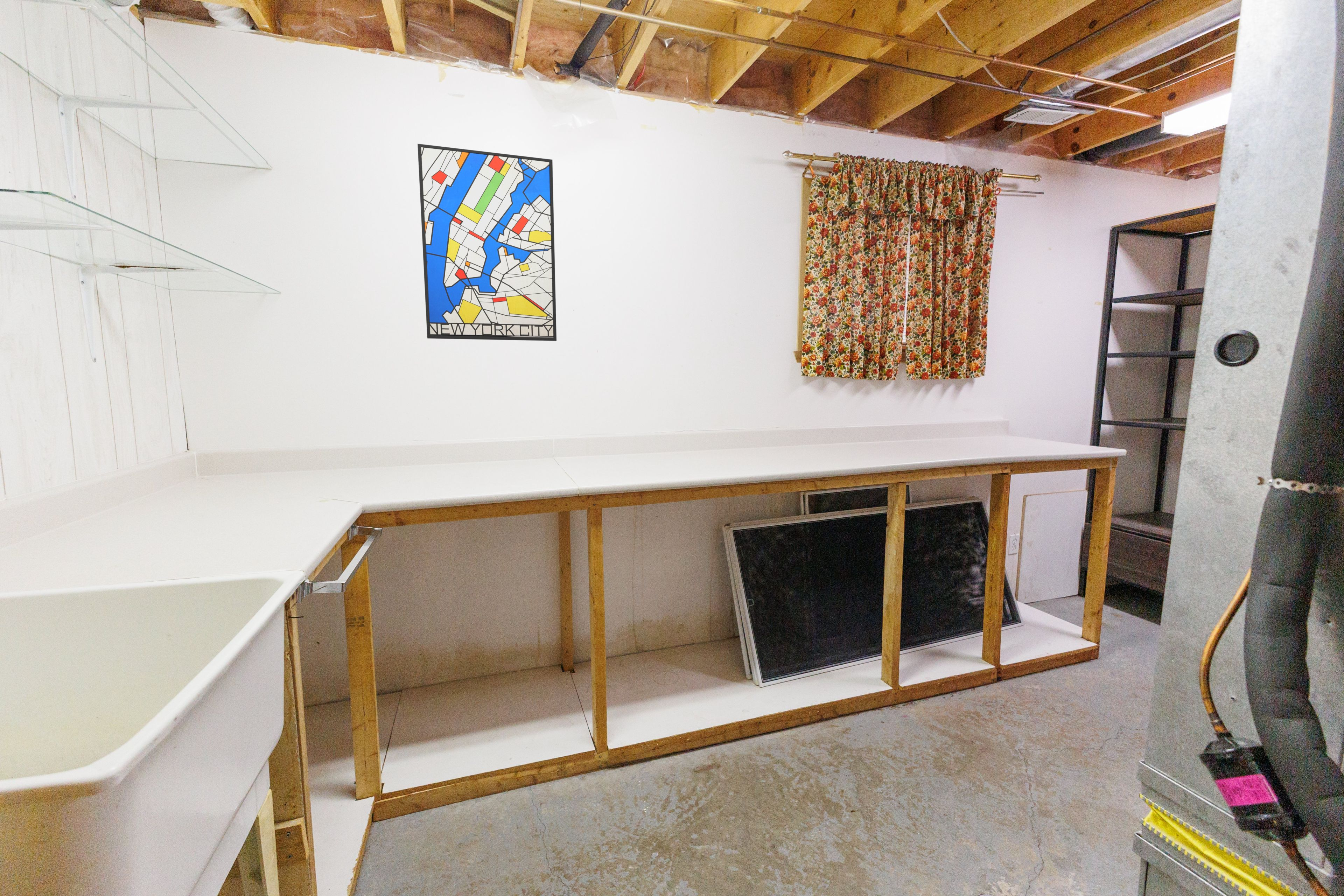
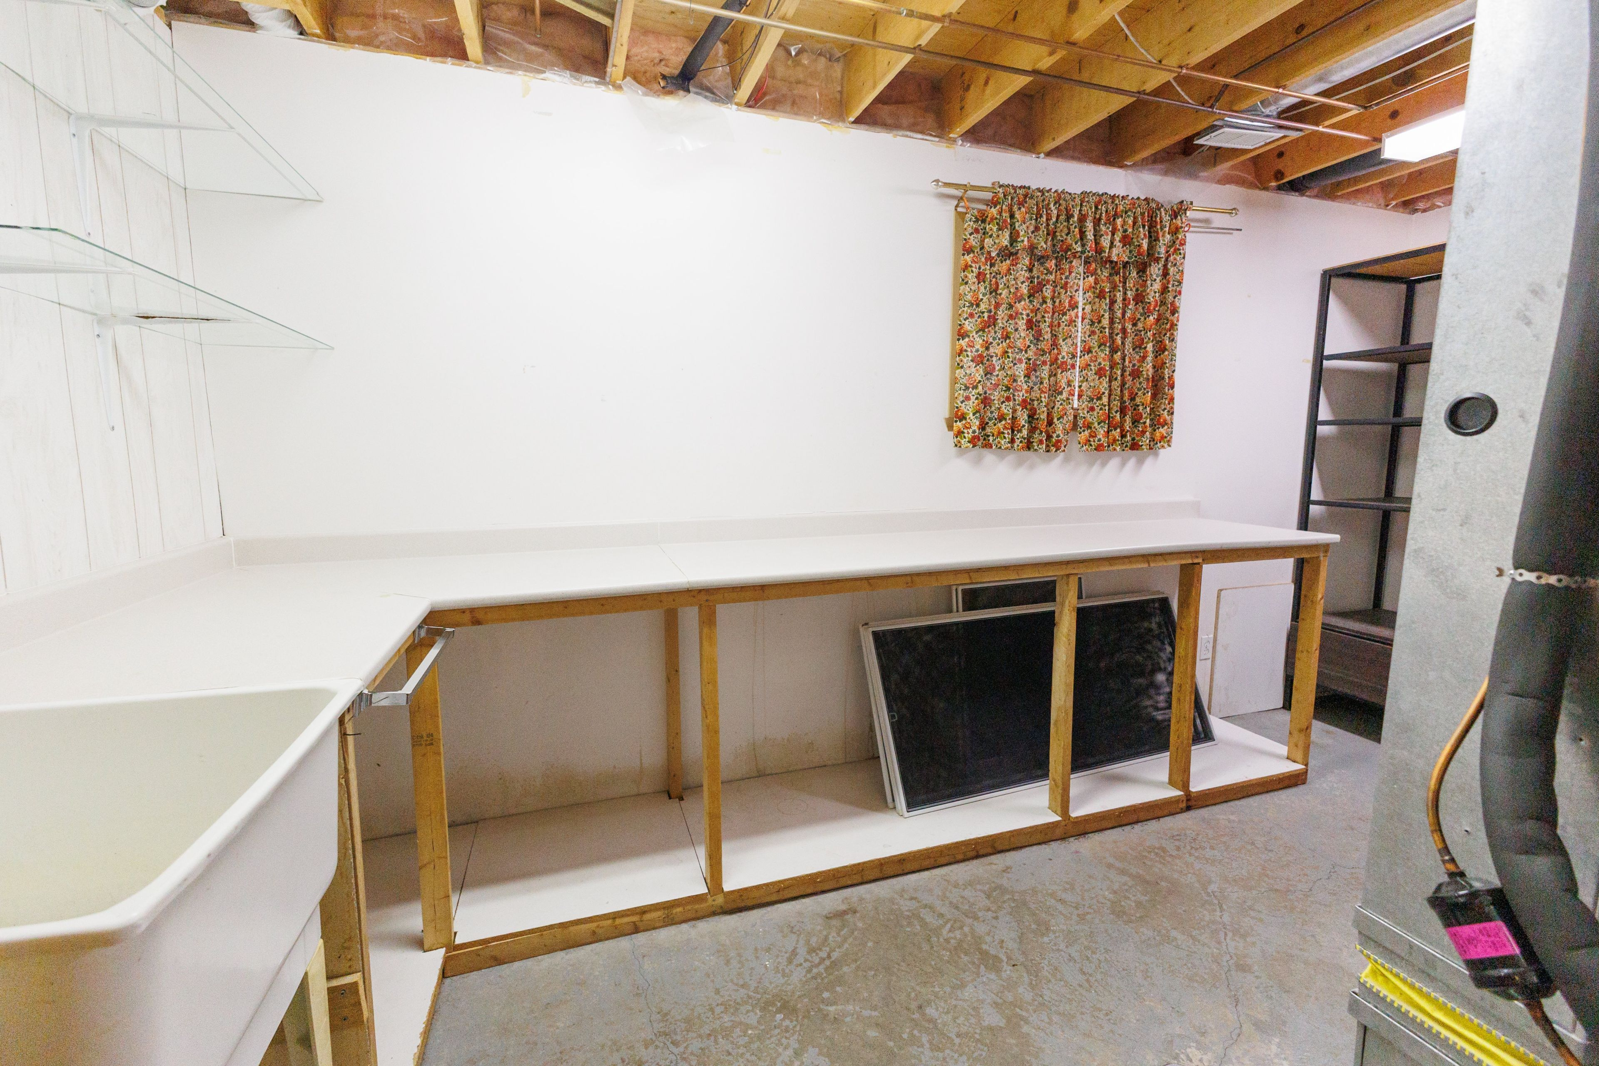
- wall art [417,144,557,341]
